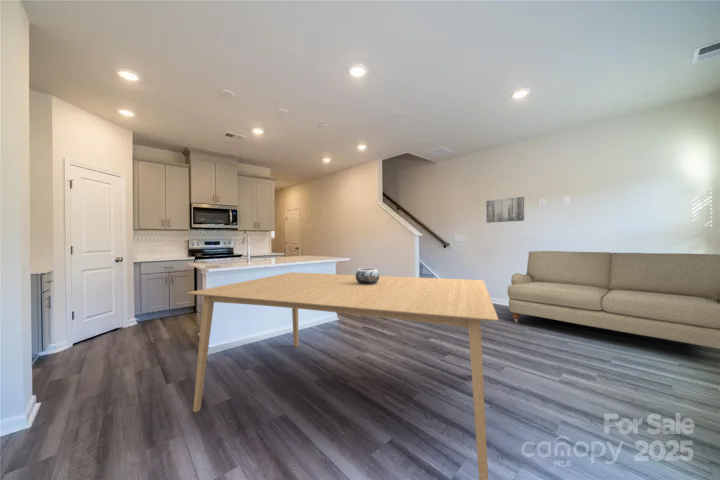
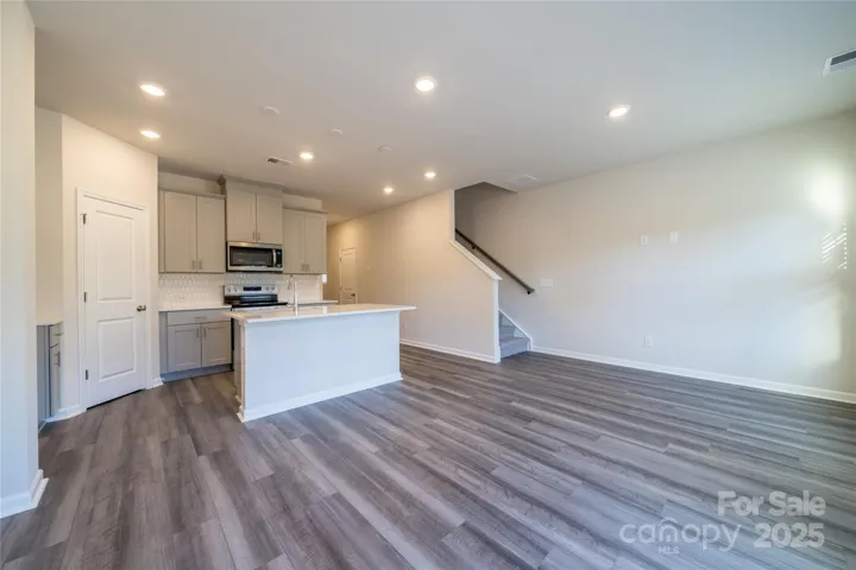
- decorative bowl [355,267,381,285]
- dining table [187,271,500,480]
- sofa [507,250,720,350]
- wall art [485,196,525,224]
